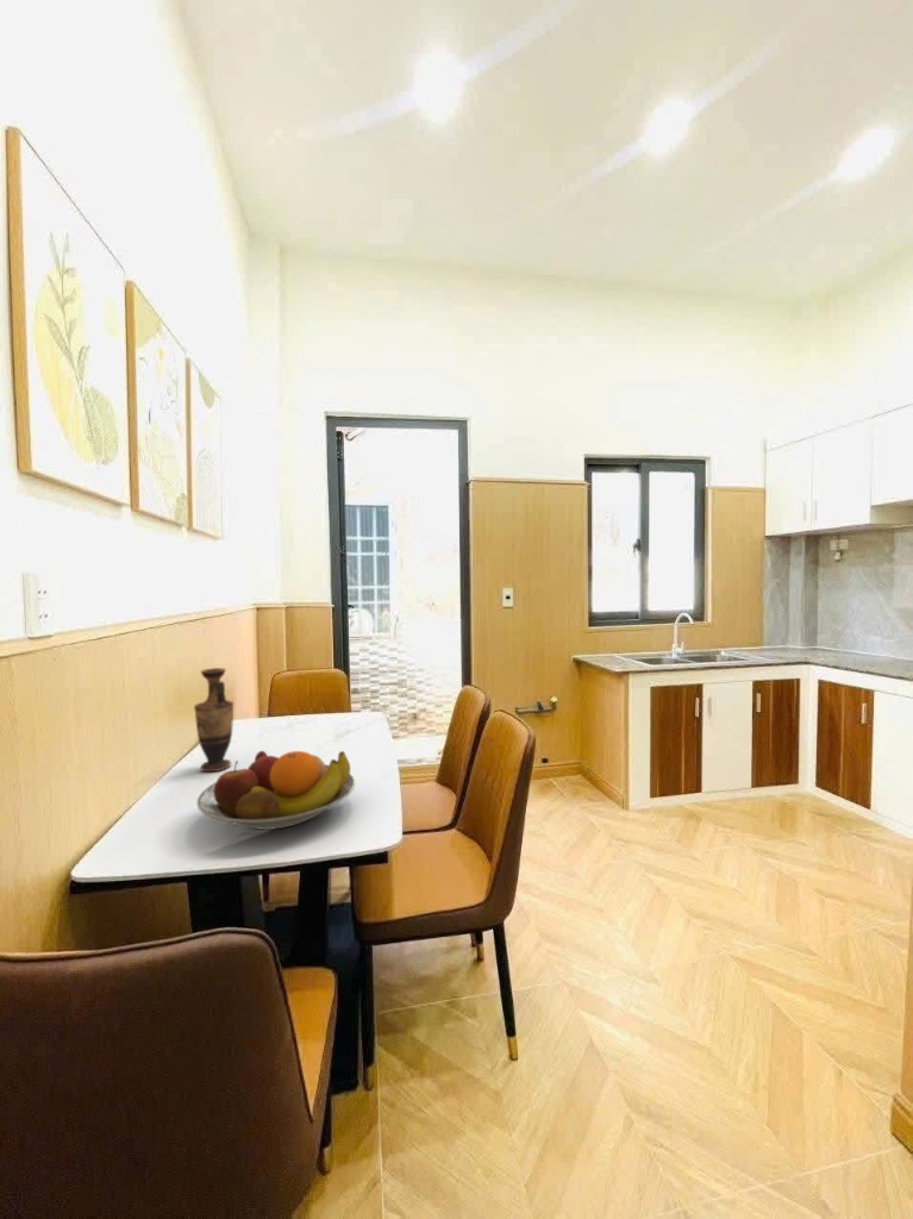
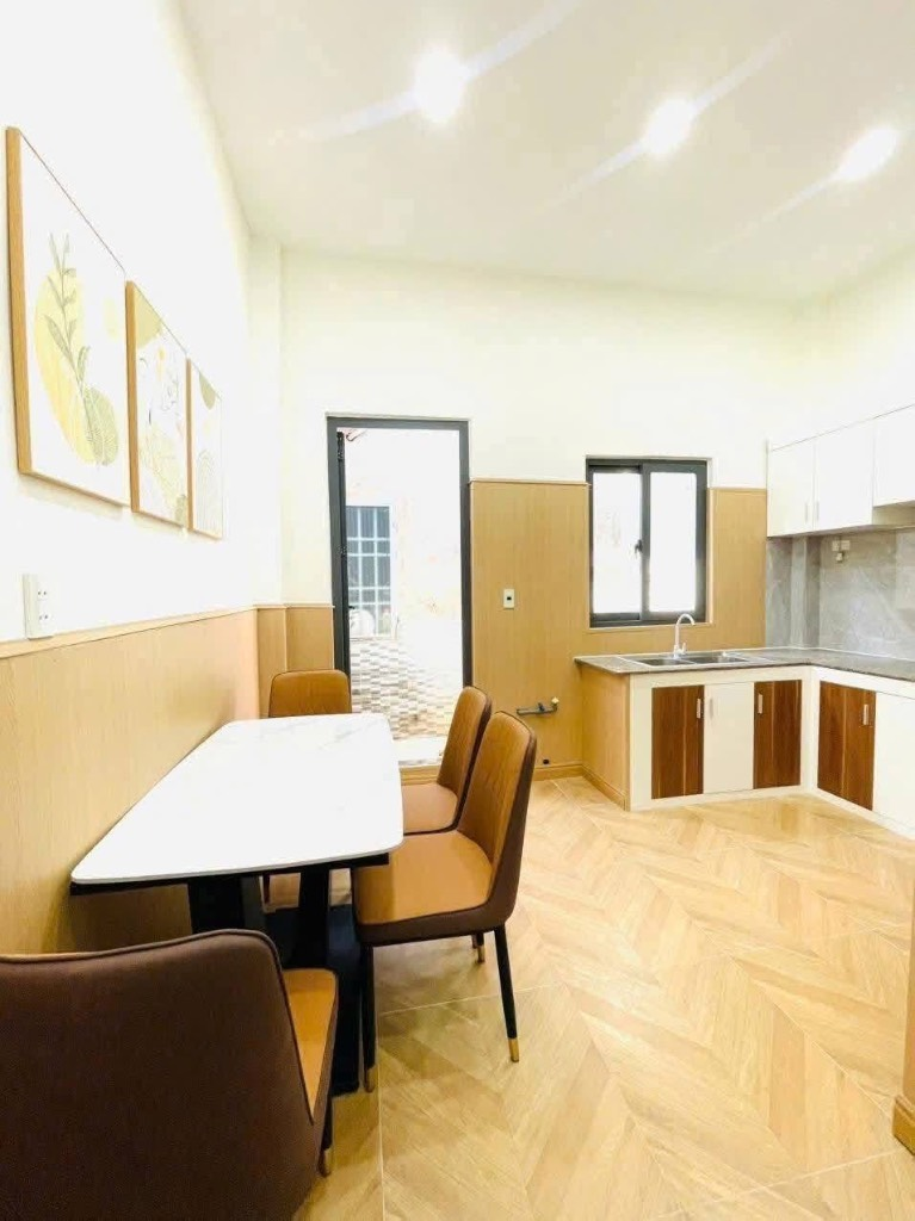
- fruit bowl [196,750,356,831]
- vase [193,667,234,773]
